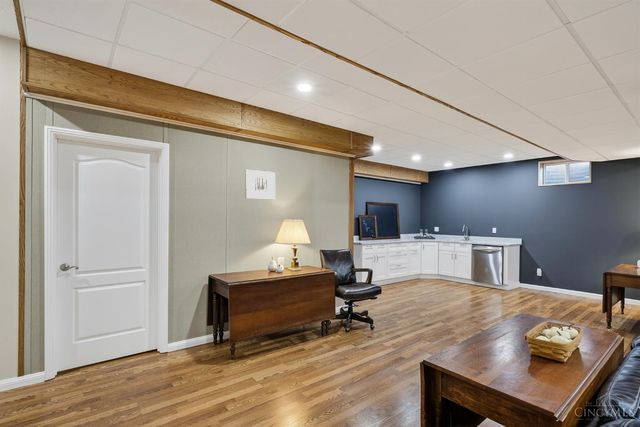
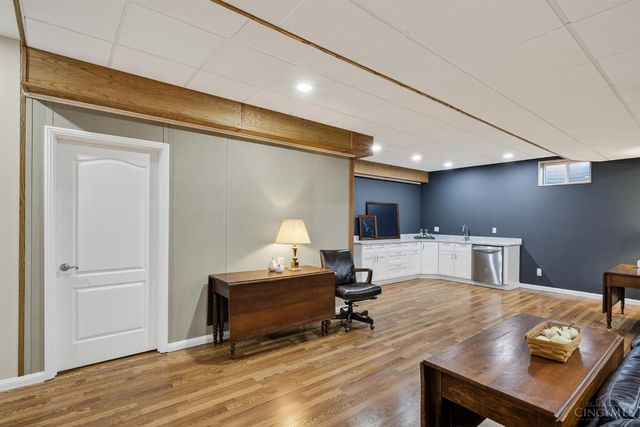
- wall art [245,169,276,201]
